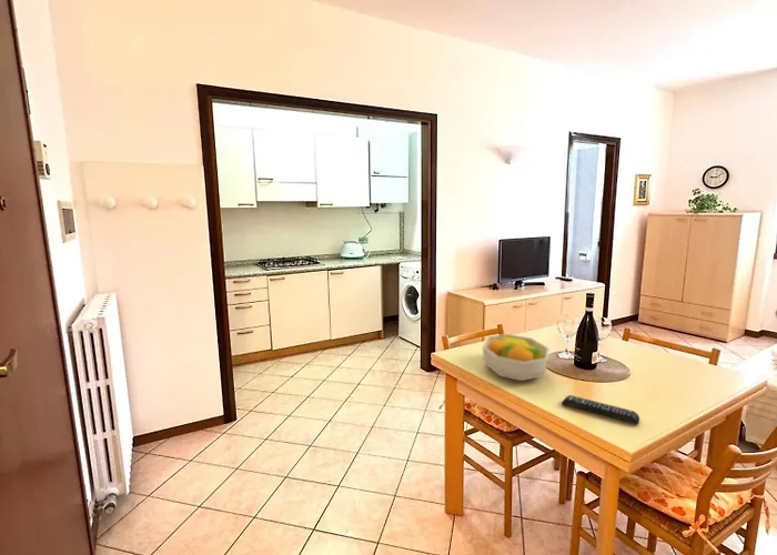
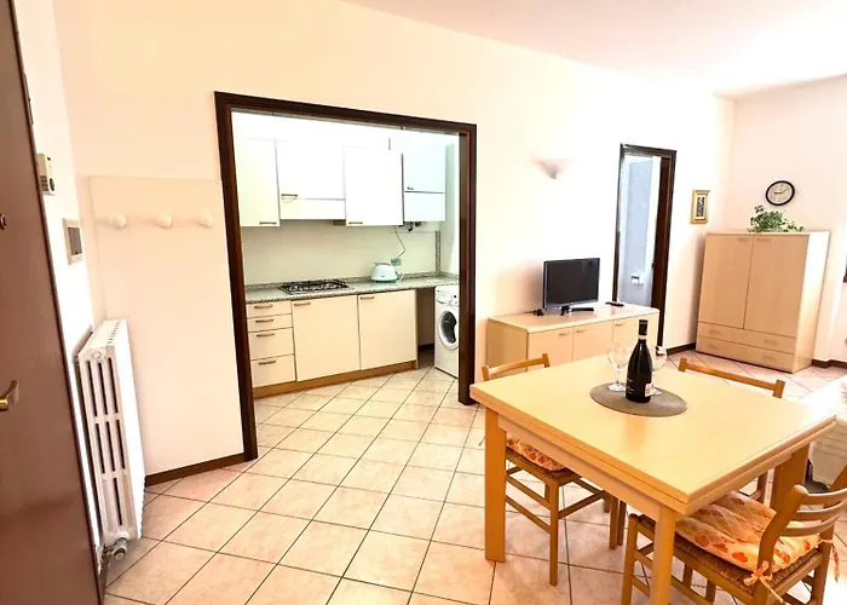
- fruit bowl [482,333,551,382]
- remote control [561,394,640,425]
